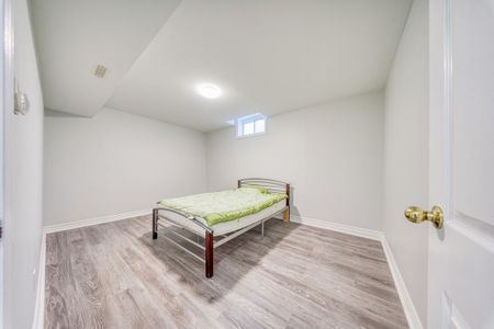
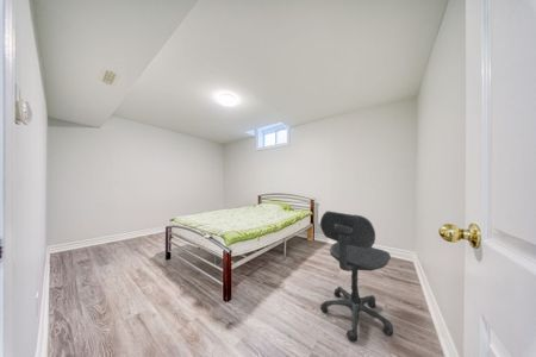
+ office chair [319,209,394,343]
